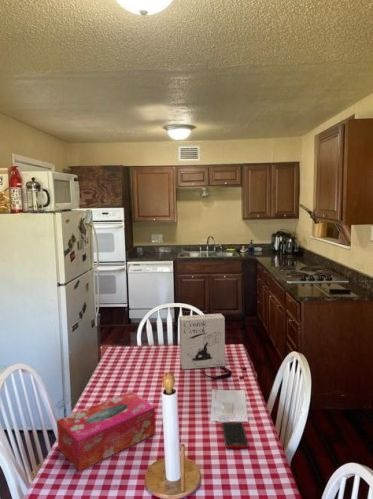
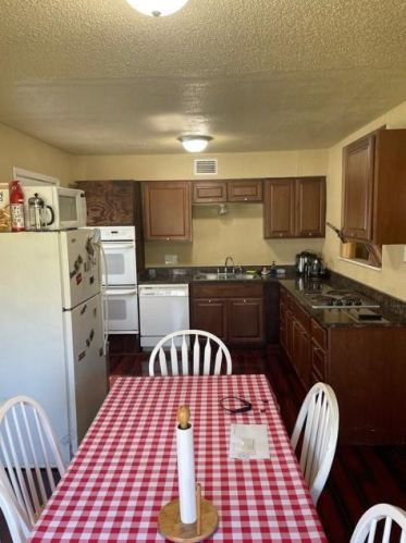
- tissue box [56,391,157,472]
- cell phone [221,421,249,449]
- cereal box [178,313,226,370]
